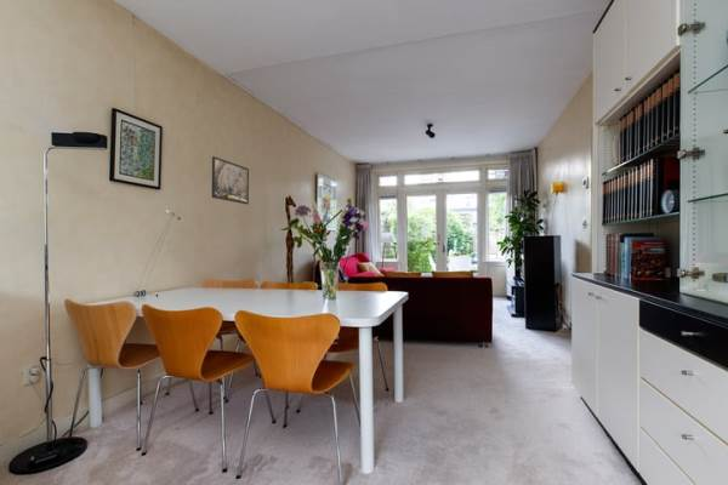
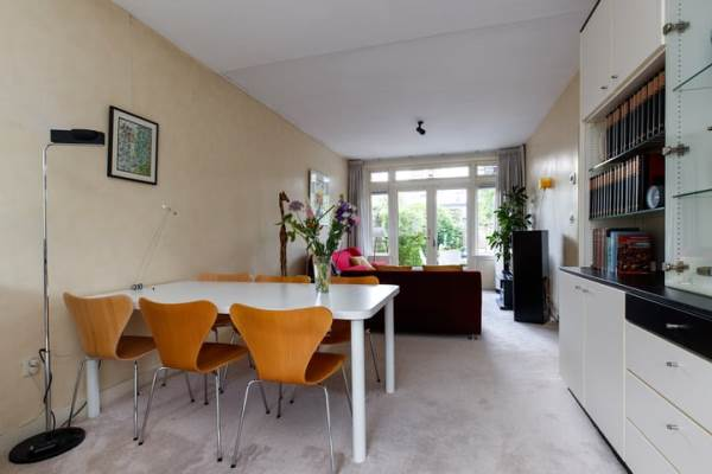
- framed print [211,155,250,206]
